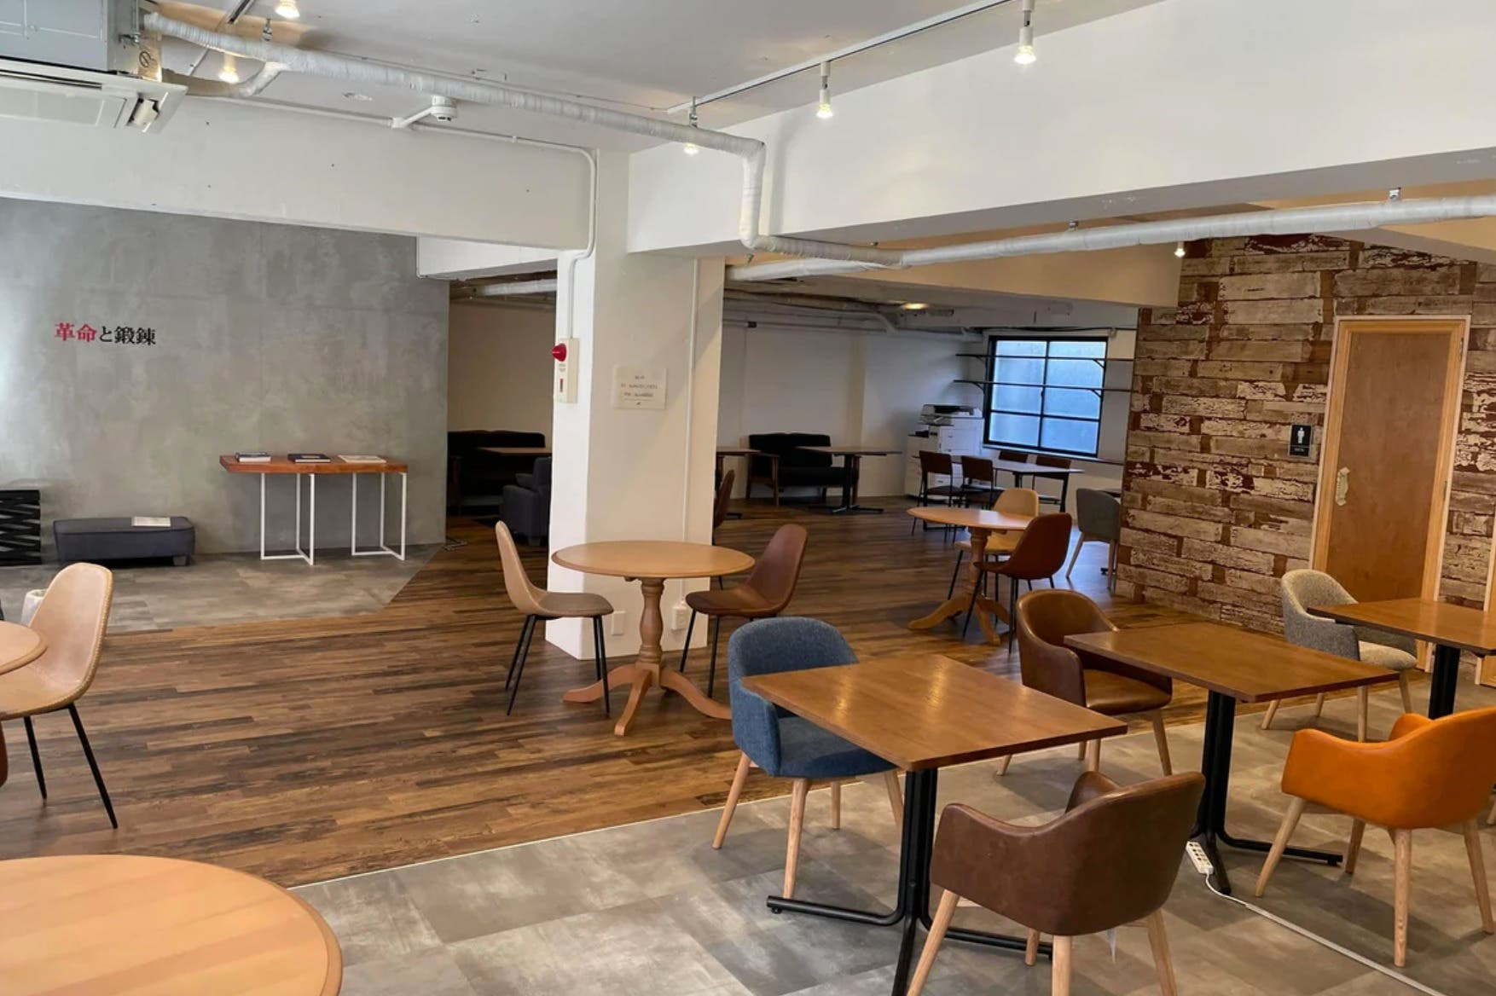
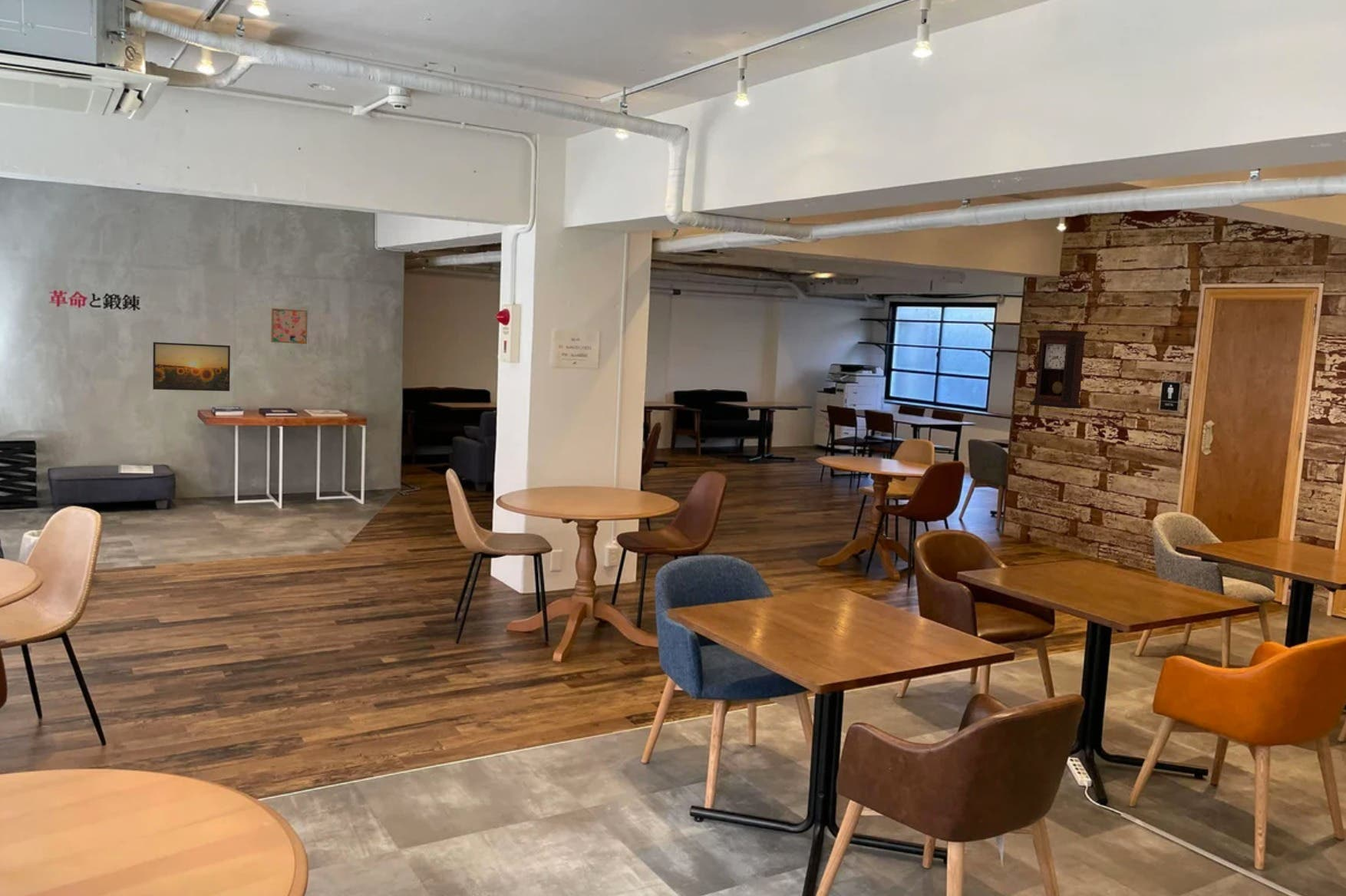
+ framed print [152,341,231,392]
+ pendulum clock [1029,329,1089,410]
+ wall art [270,308,308,344]
